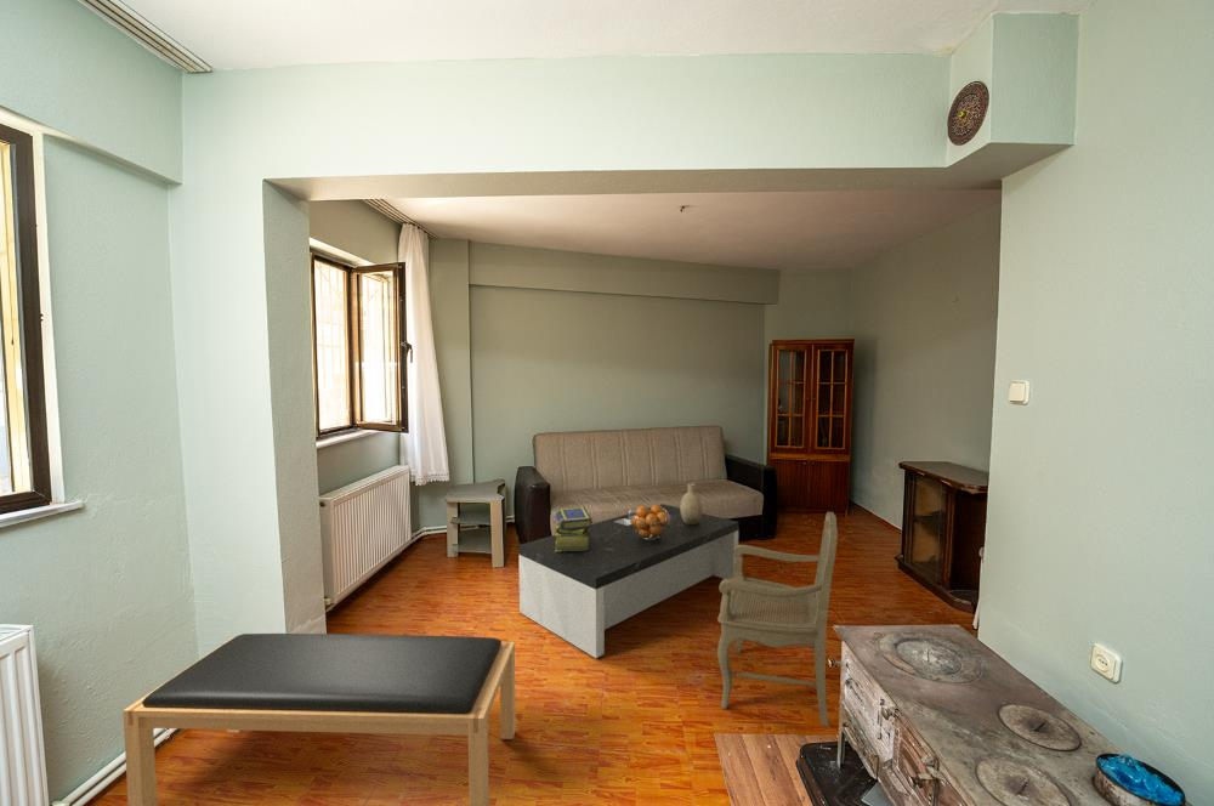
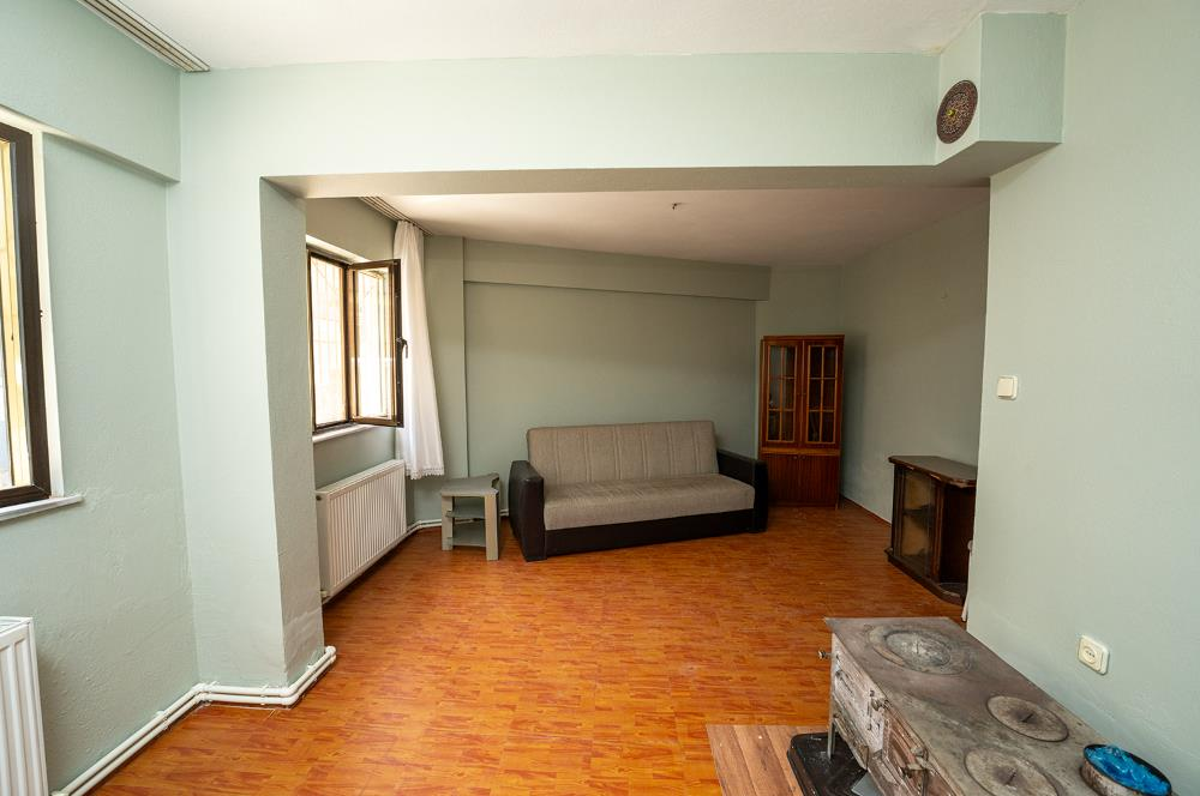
- coffee table [517,503,739,659]
- armchair [716,511,839,727]
- fruit basket [628,503,671,540]
- decorative vase [679,482,704,524]
- bench [121,632,517,806]
- stack of books [554,506,594,551]
